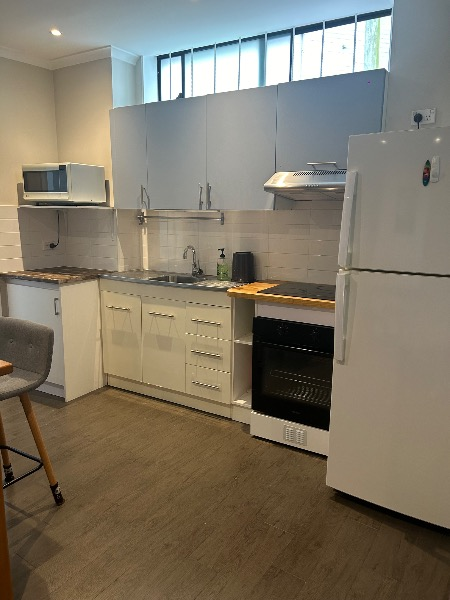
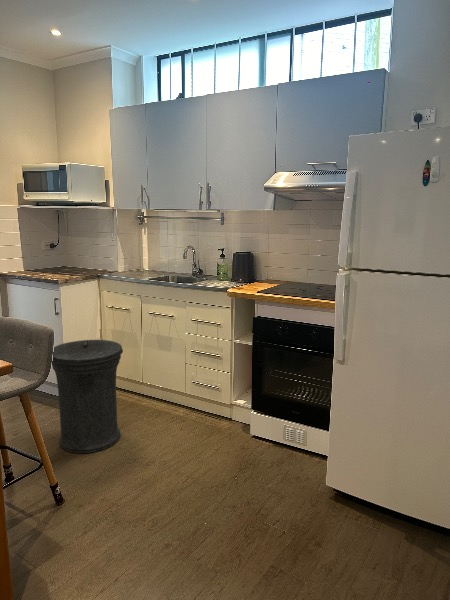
+ trash can [51,339,124,454]
